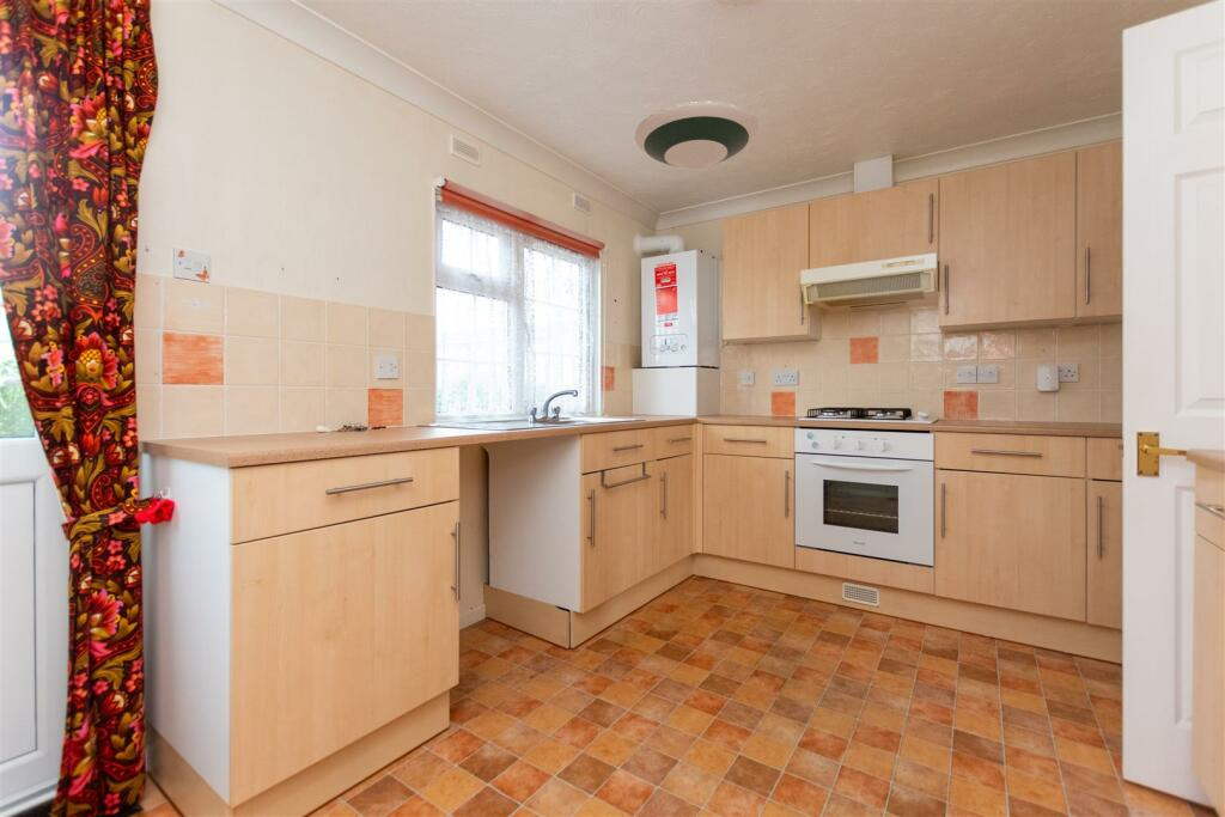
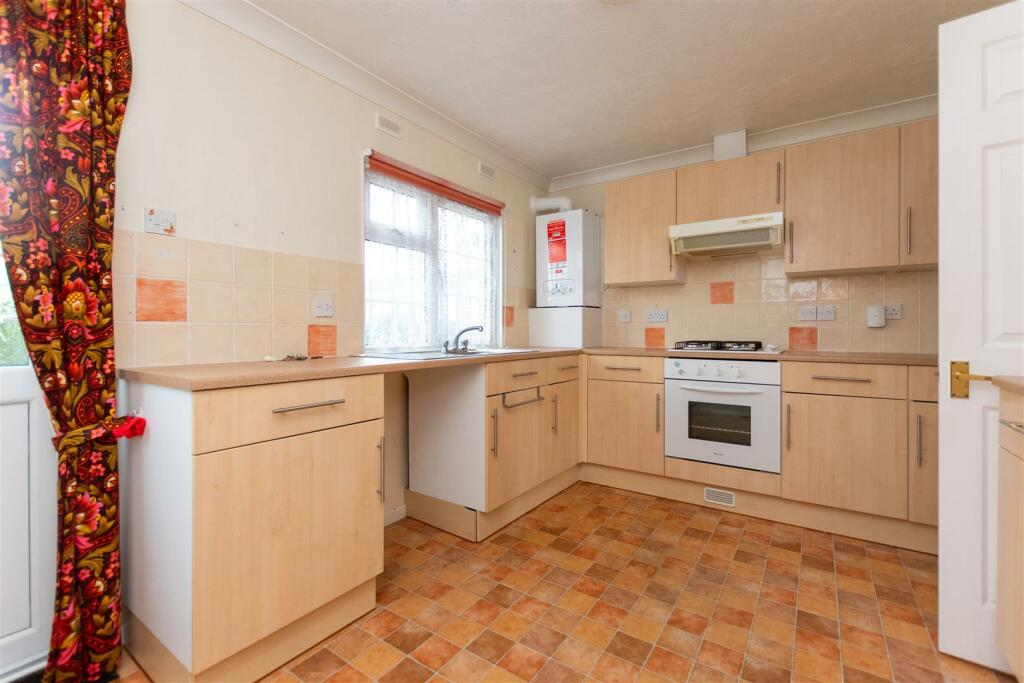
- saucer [634,100,760,170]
